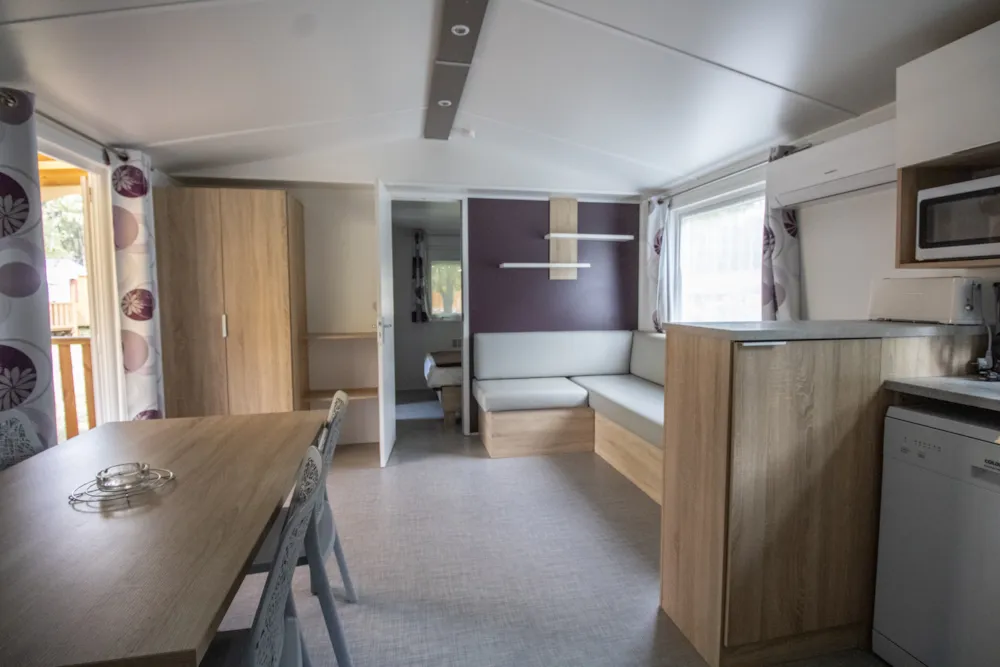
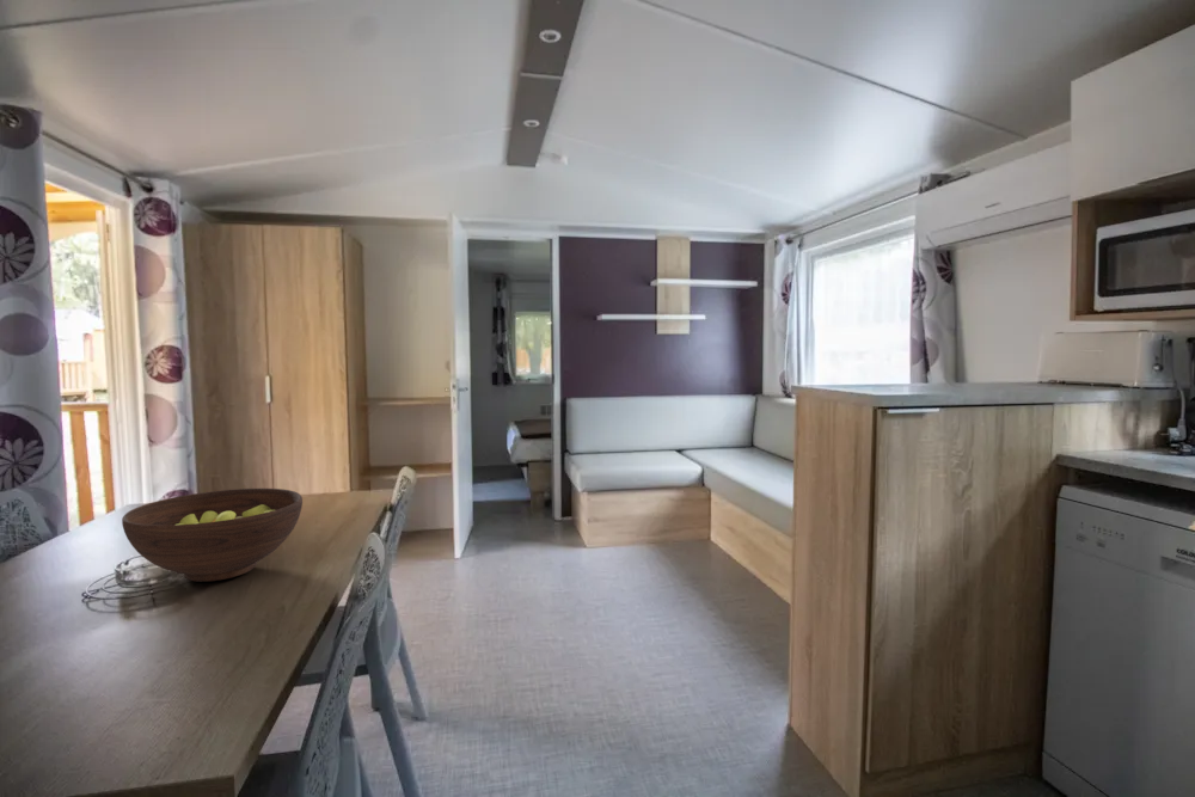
+ fruit bowl [121,488,304,583]
